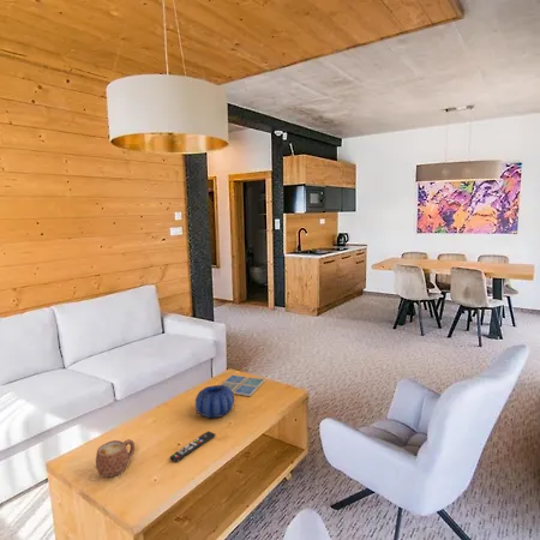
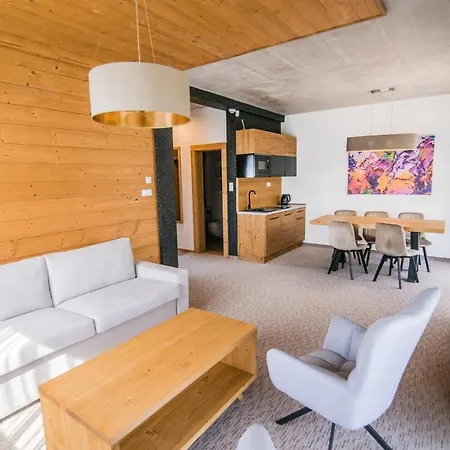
- drink coaster [220,373,266,397]
- remote control [169,430,216,463]
- decorative bowl [194,384,235,419]
- mug [95,438,136,478]
